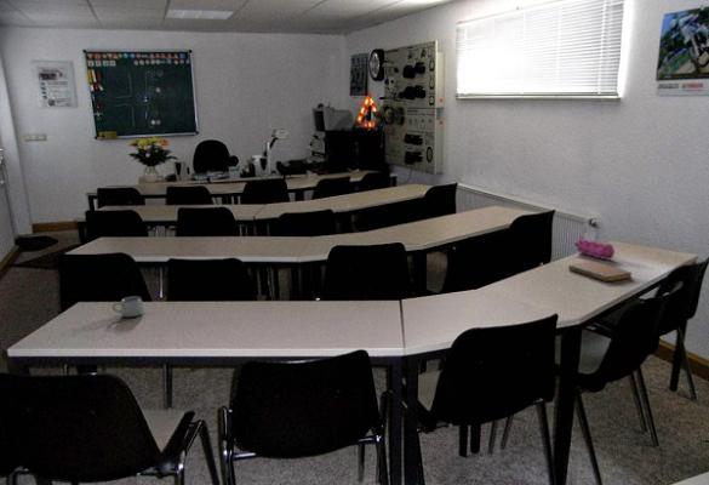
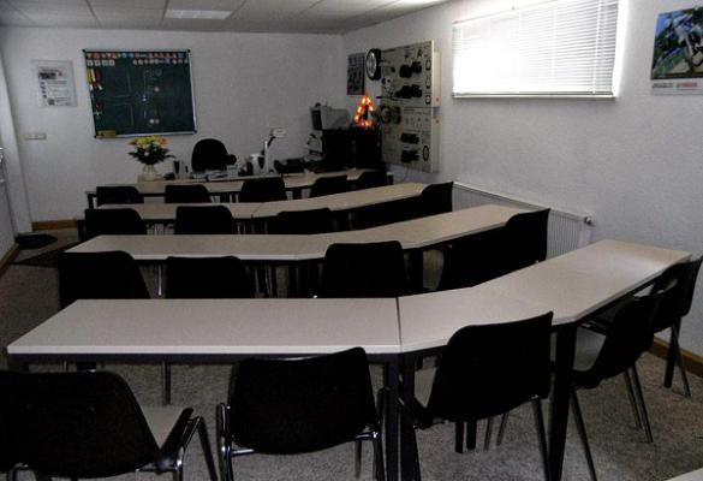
- mug [112,296,145,318]
- notebook [567,261,633,283]
- pencil case [573,235,616,261]
